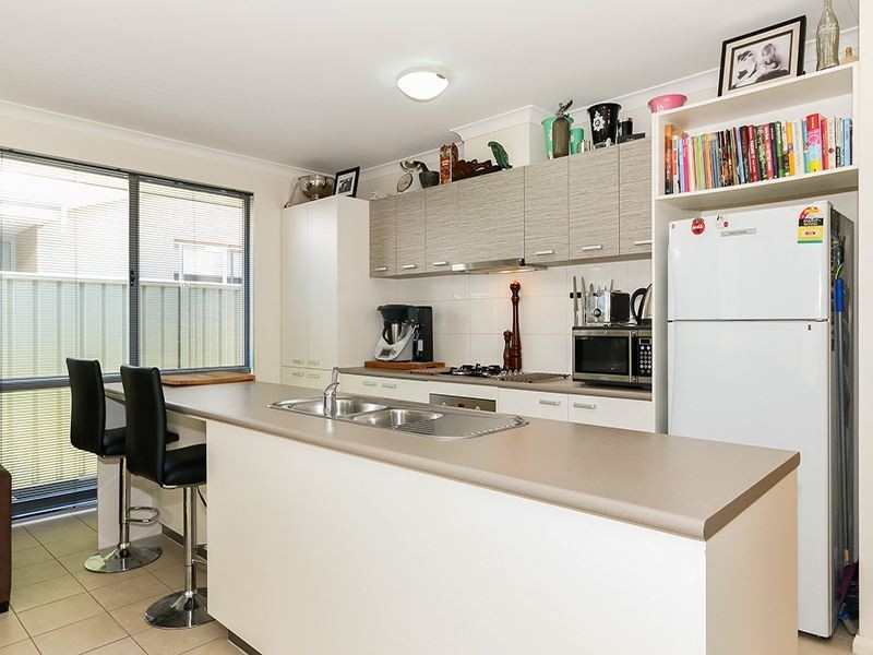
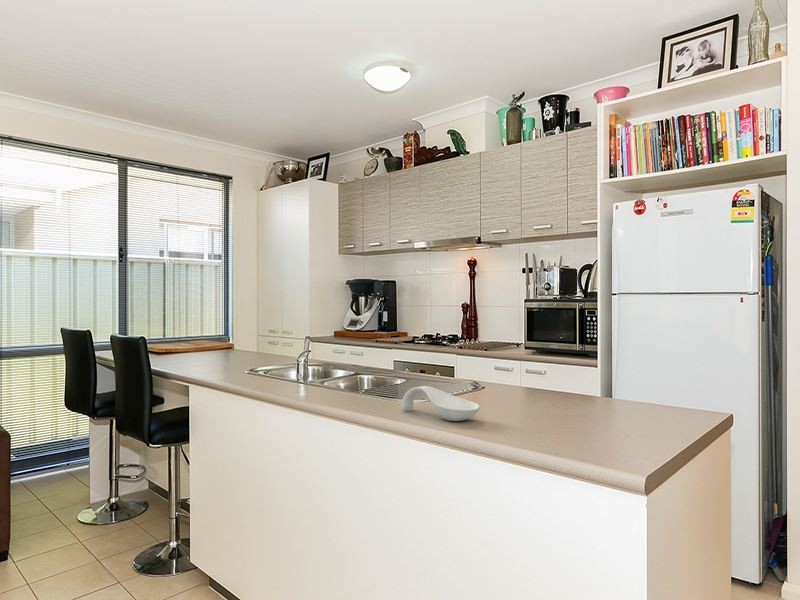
+ spoon rest [400,385,481,422]
